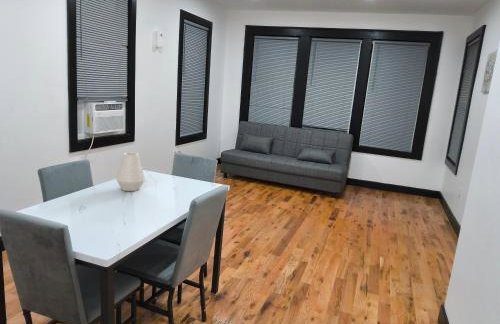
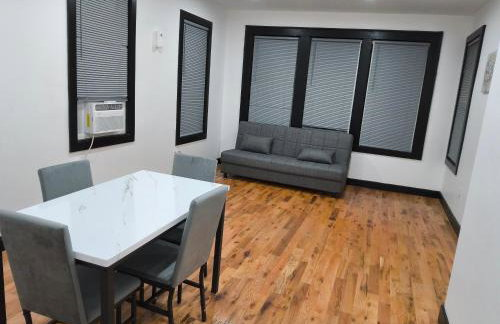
- vase [115,152,146,192]
